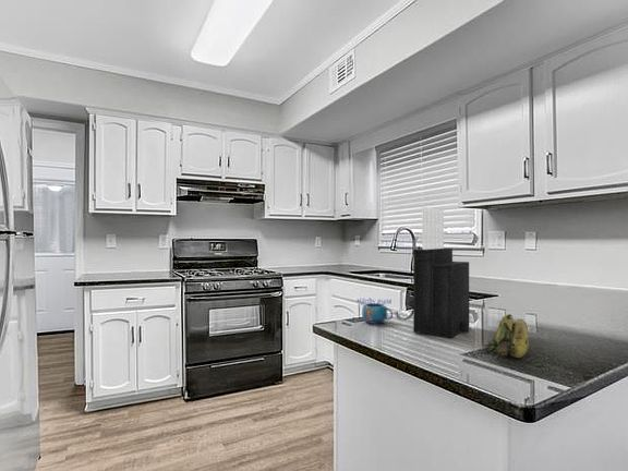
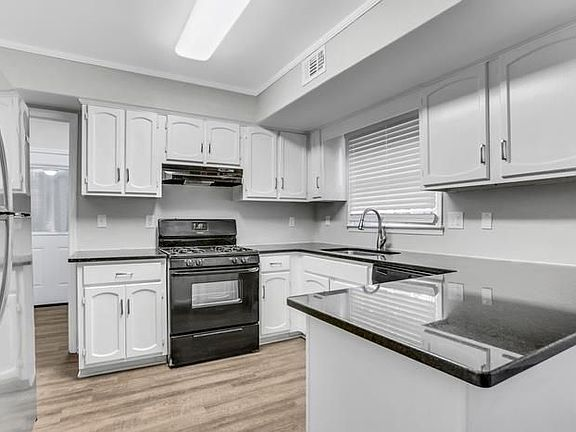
- knife block [412,206,470,339]
- banana [483,313,530,361]
- mug [355,297,394,325]
